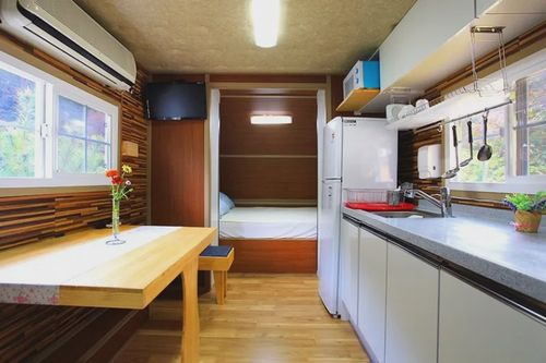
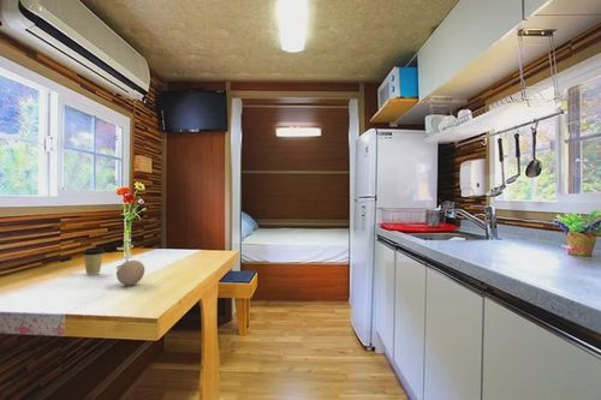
+ fruit [115,259,145,286]
+ coffee cup [81,246,106,276]
